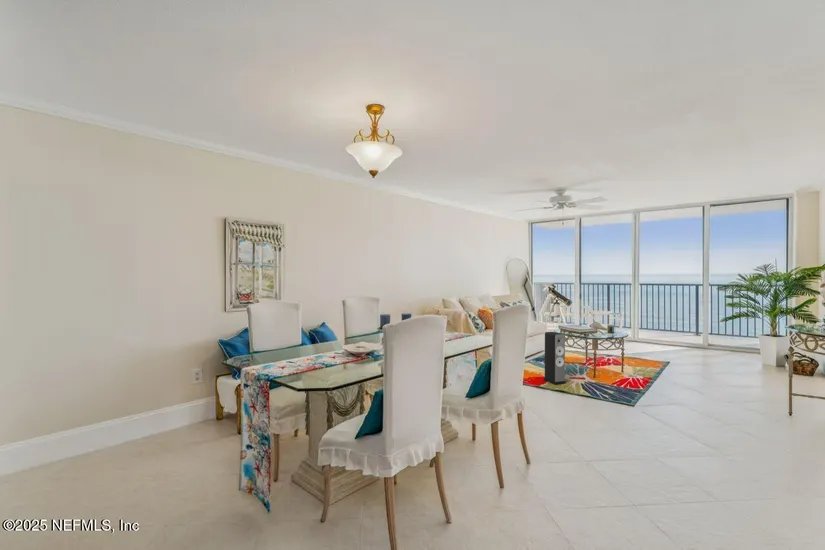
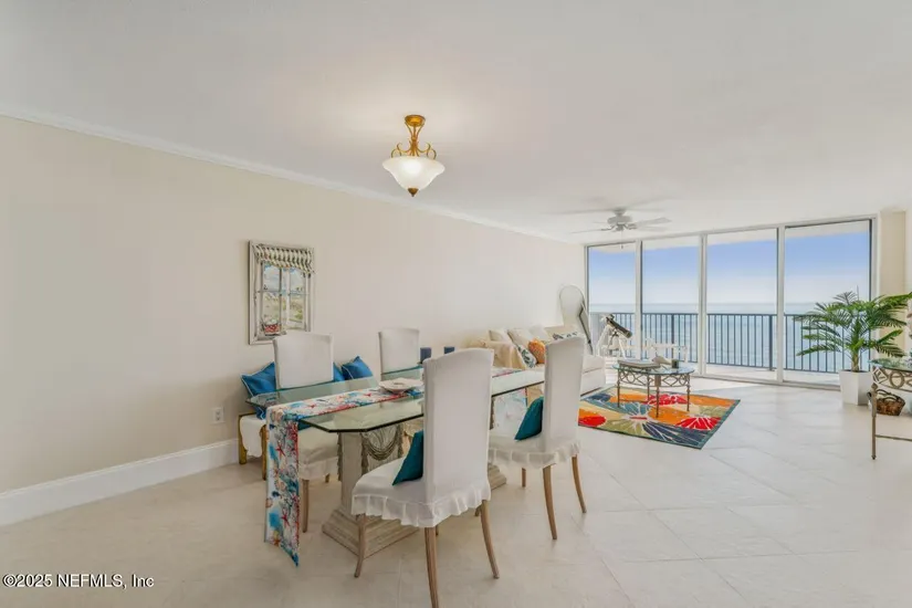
- speaker [543,331,567,385]
